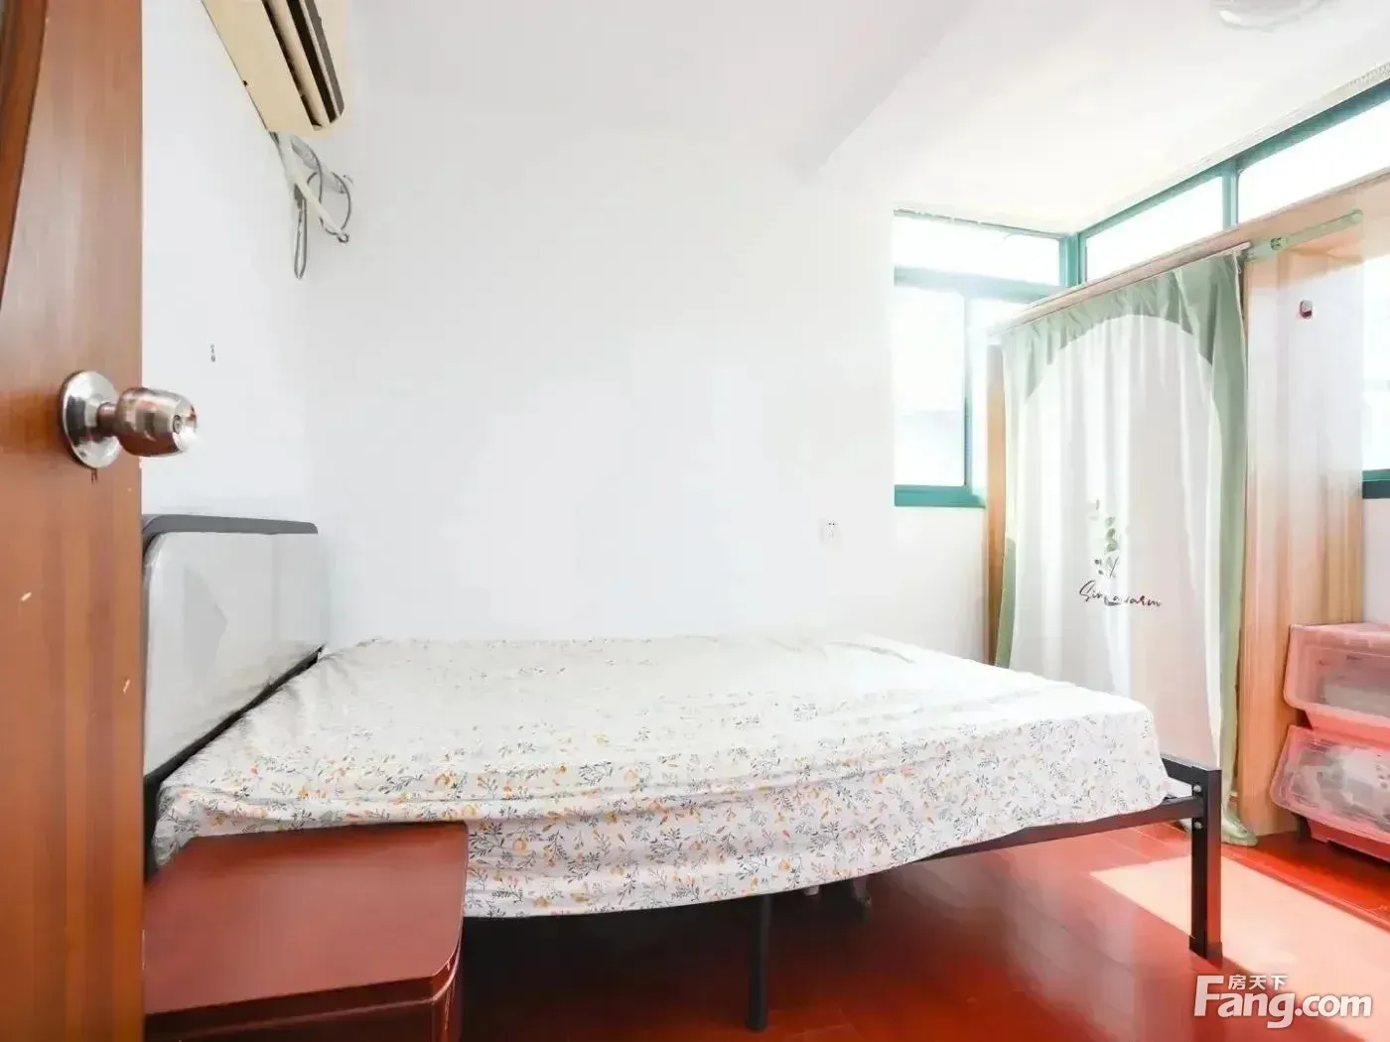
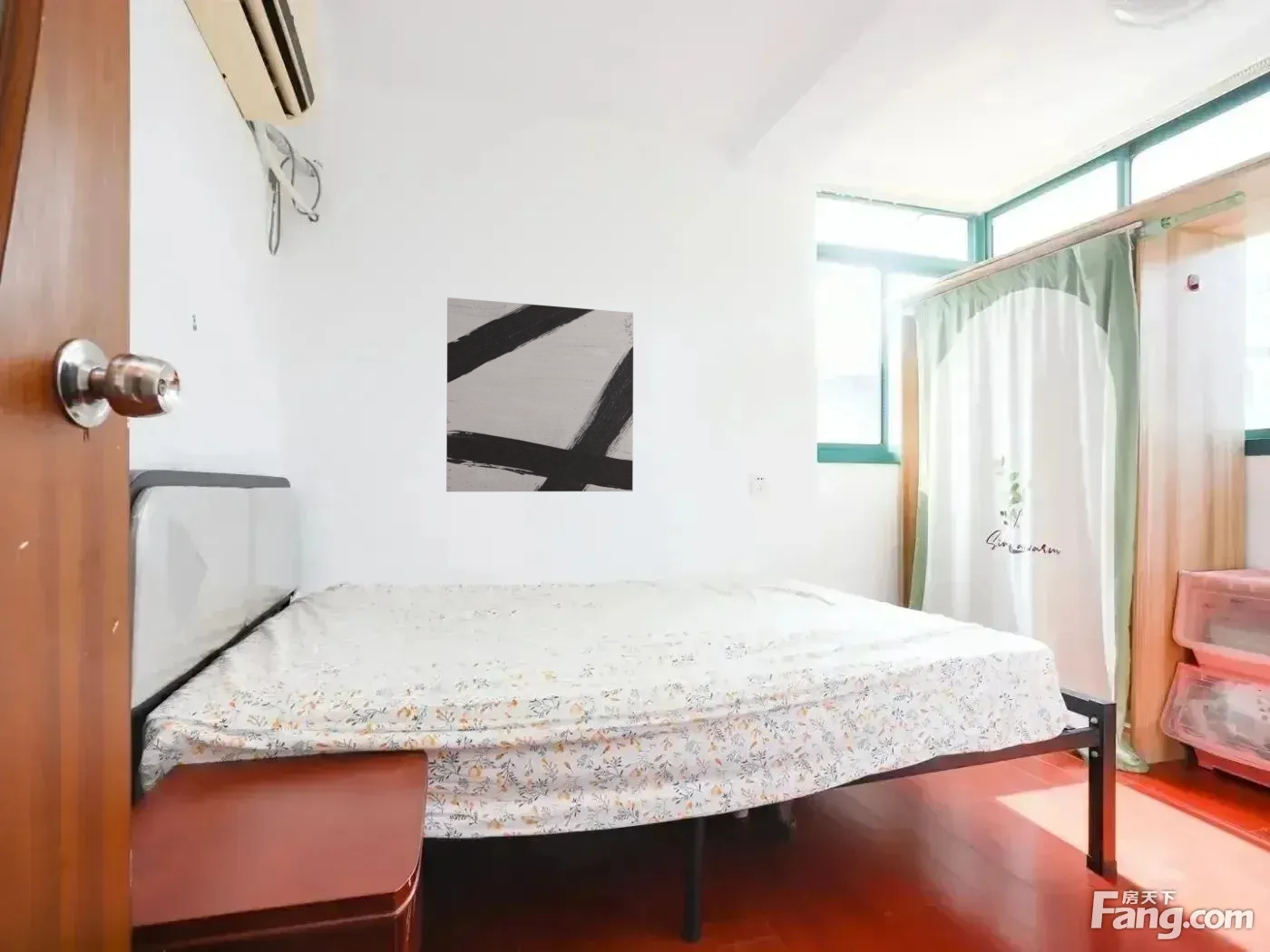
+ wall art [445,296,634,492]
